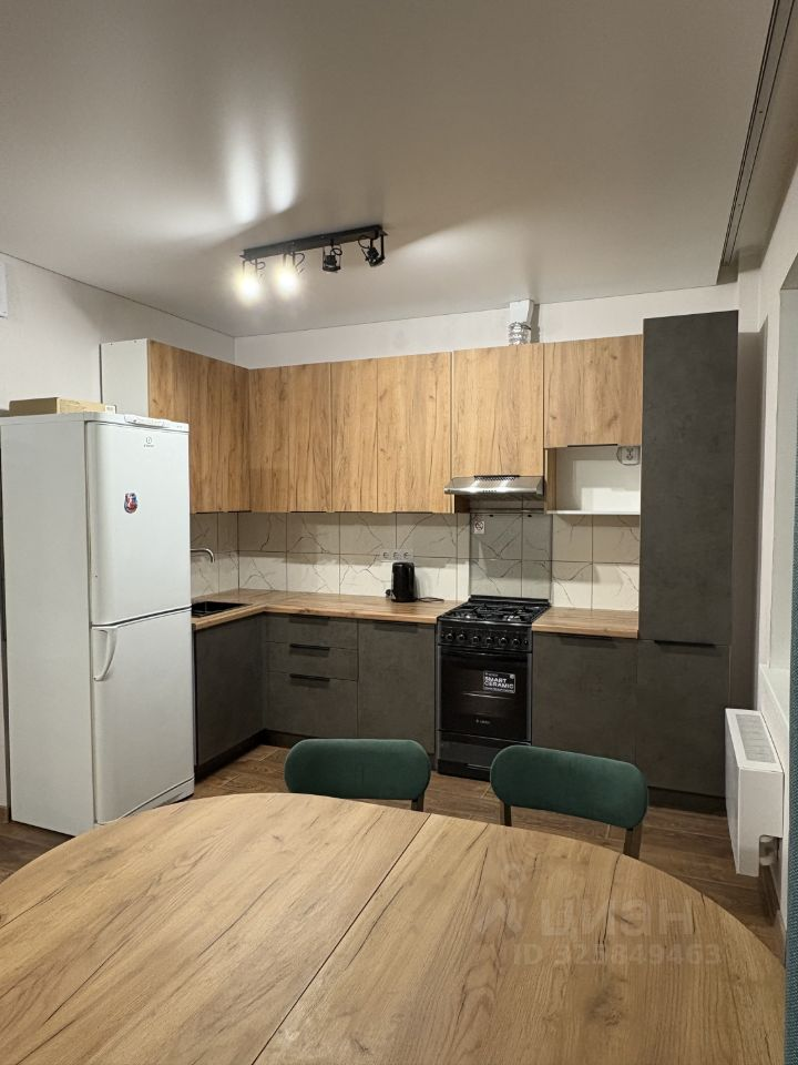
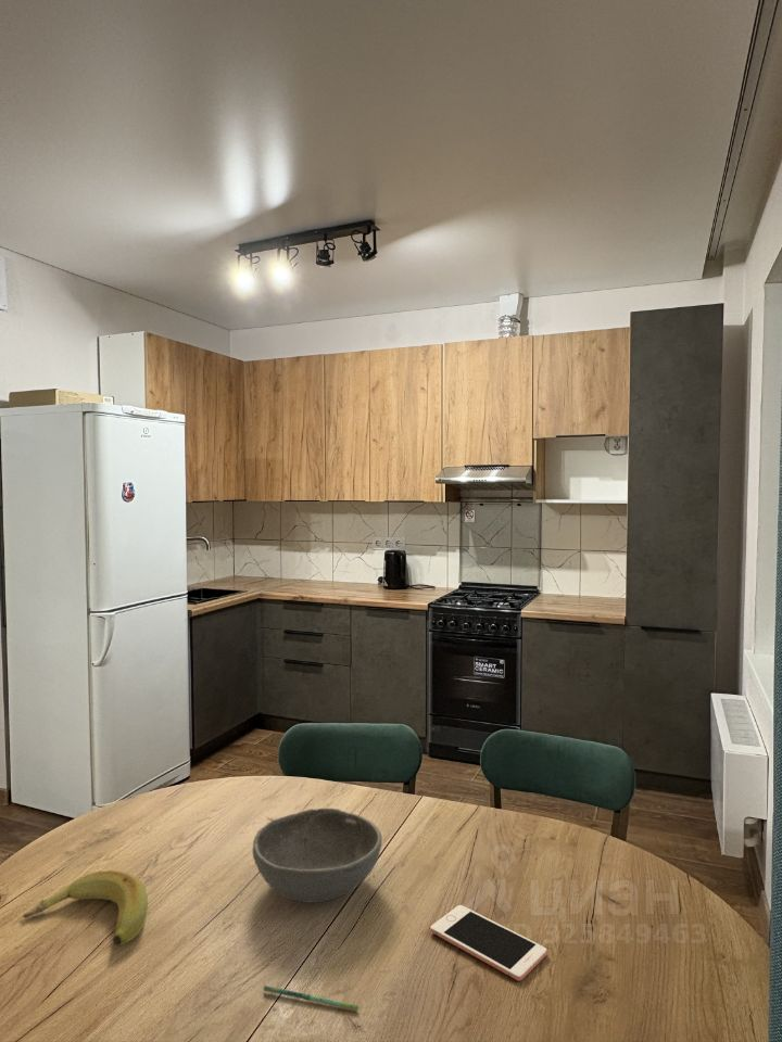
+ banana [22,869,149,946]
+ cell phone [429,904,547,982]
+ pen [263,984,360,1012]
+ bowl [252,808,382,903]
